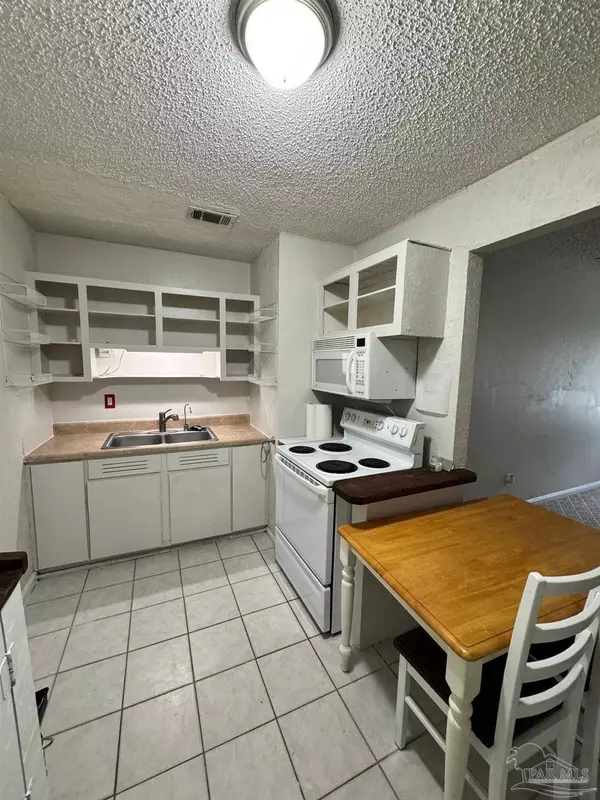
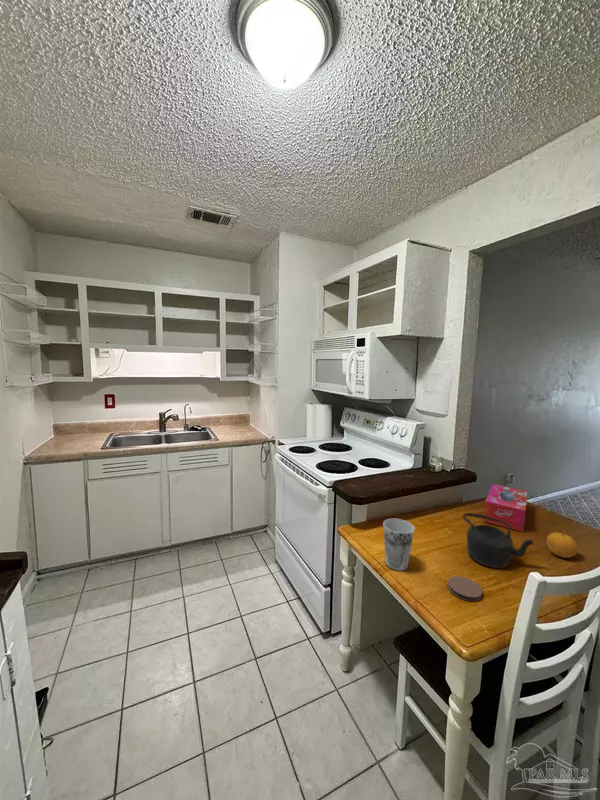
+ fruit [545,529,579,559]
+ coaster [447,575,483,602]
+ tissue box [483,483,528,533]
+ teapot [462,512,535,569]
+ cup [382,518,415,572]
